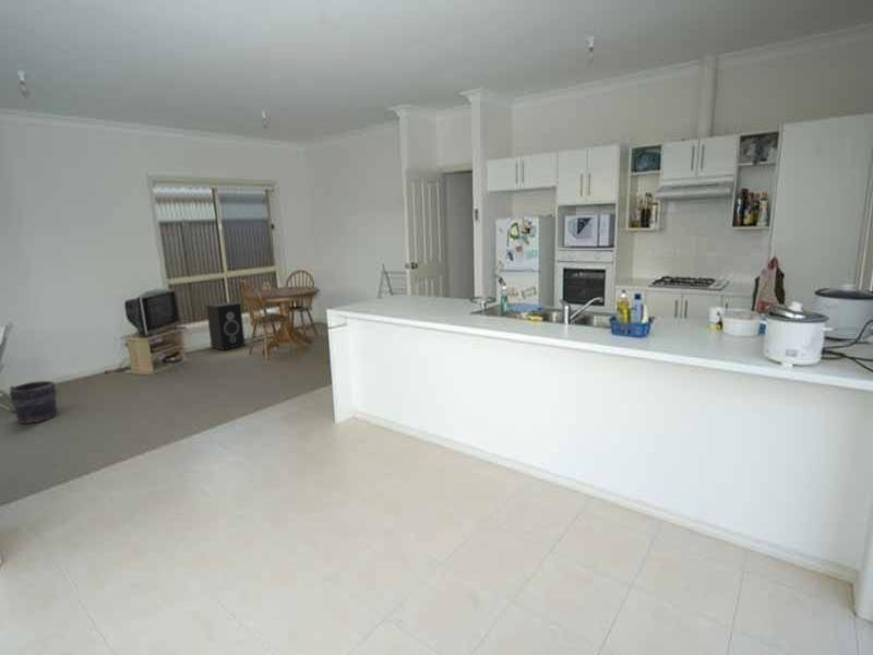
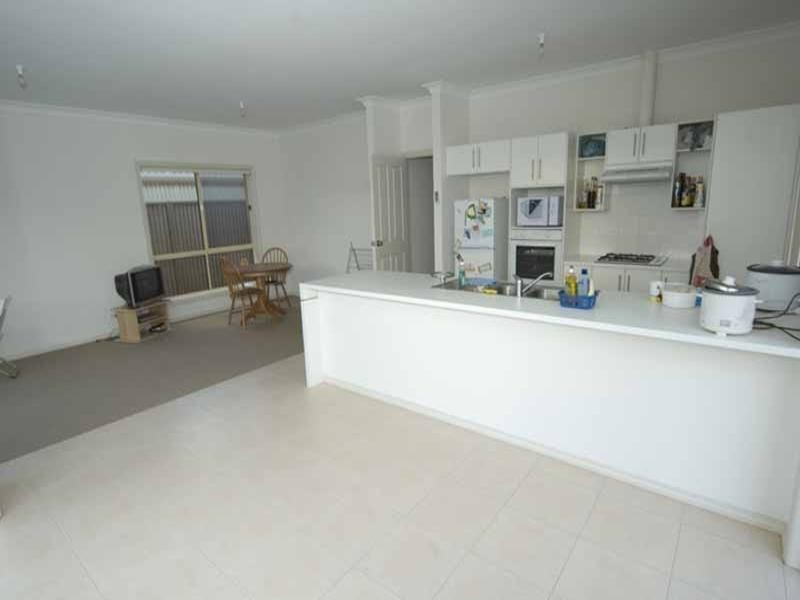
- speaker [205,301,247,352]
- bucket [9,380,61,425]
